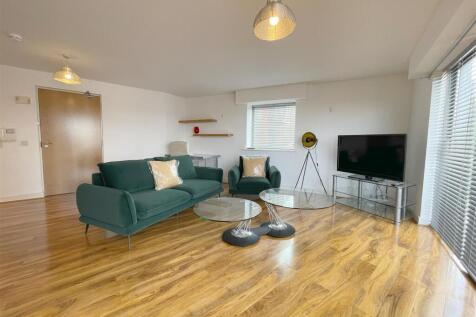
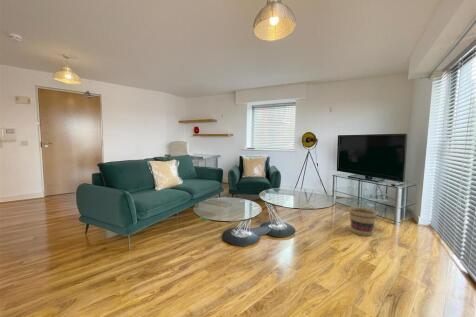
+ basket [348,206,378,237]
